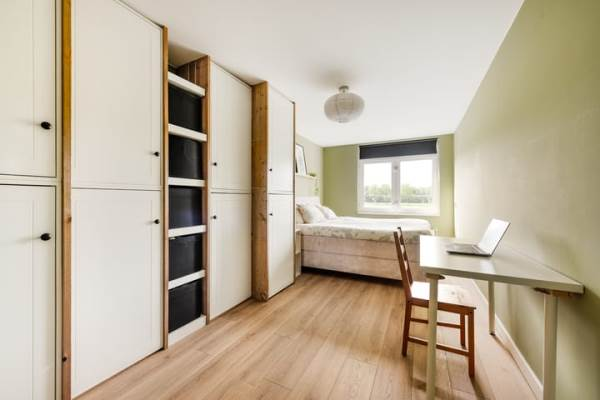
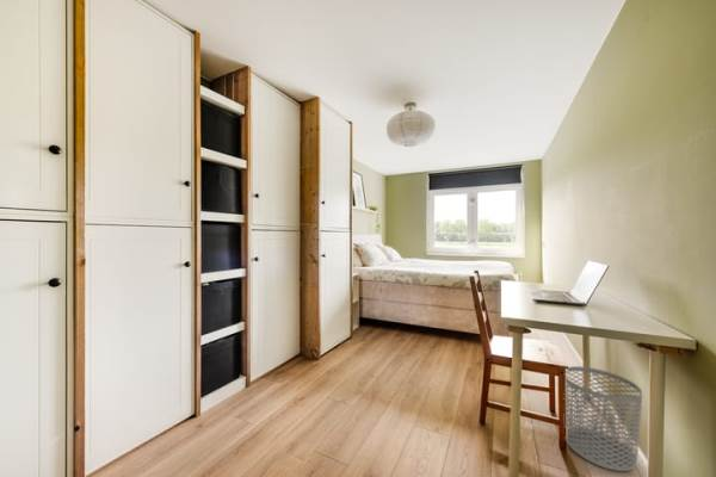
+ waste bin [564,365,643,472]
